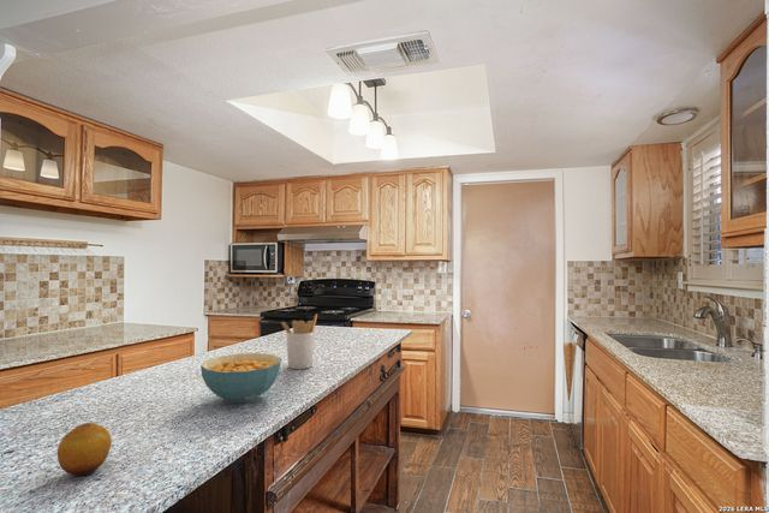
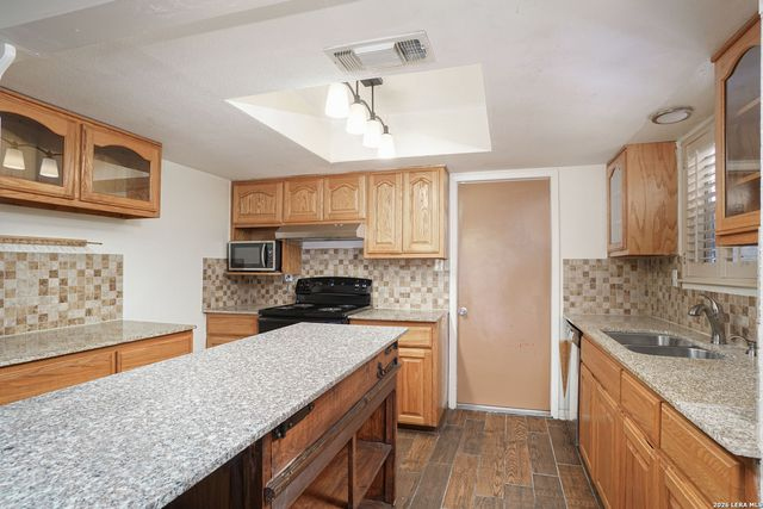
- fruit [56,422,113,477]
- cereal bowl [199,352,282,404]
- utensil holder [280,314,318,370]
